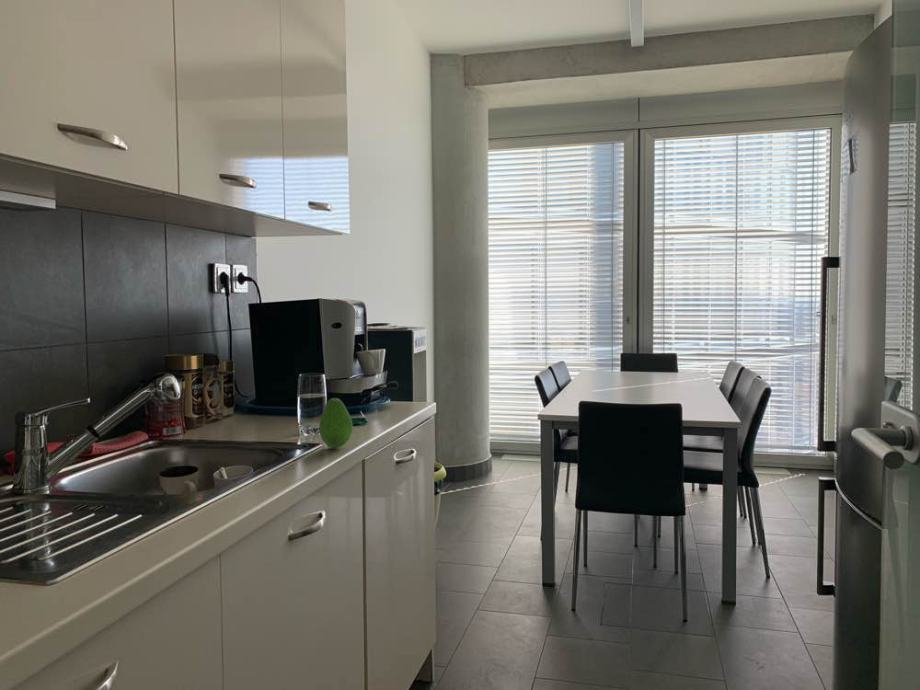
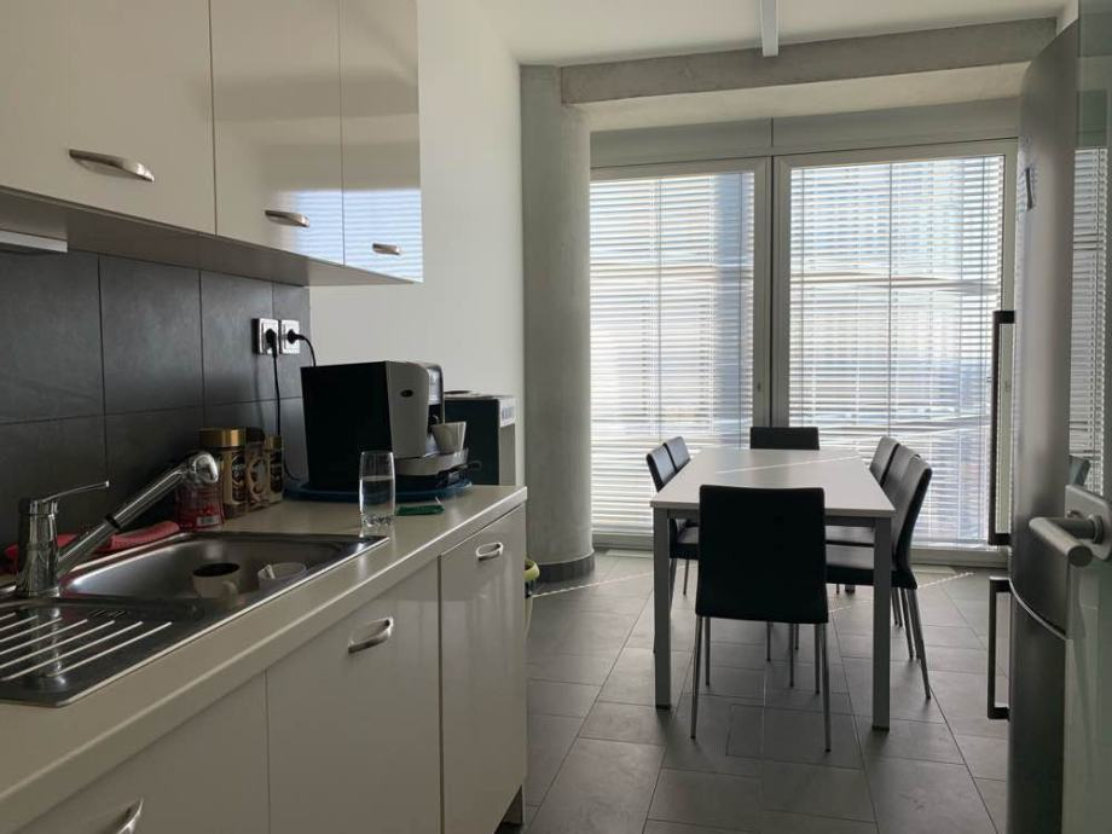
- fruit [318,397,354,449]
